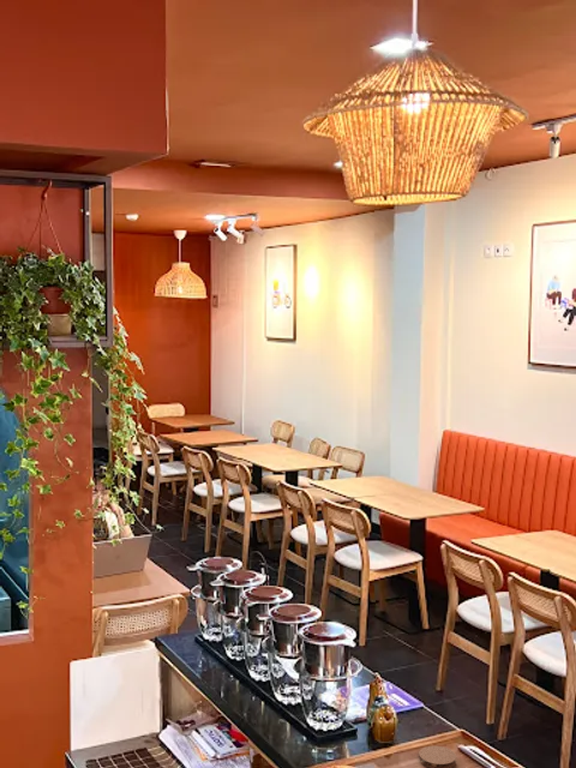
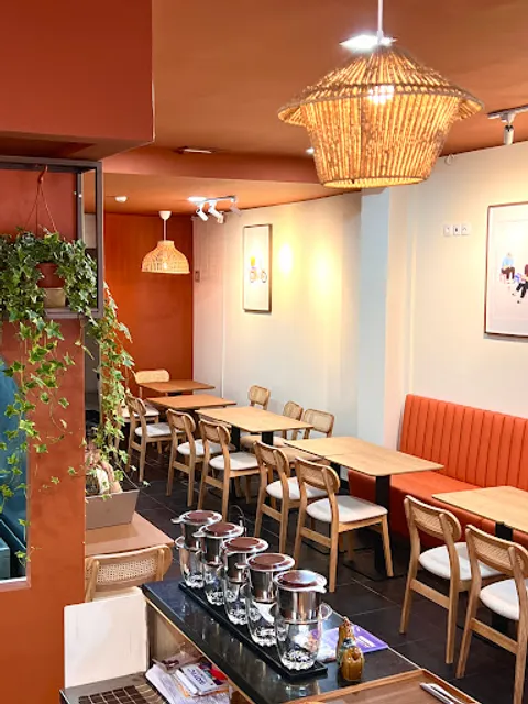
- coaster [418,745,457,768]
